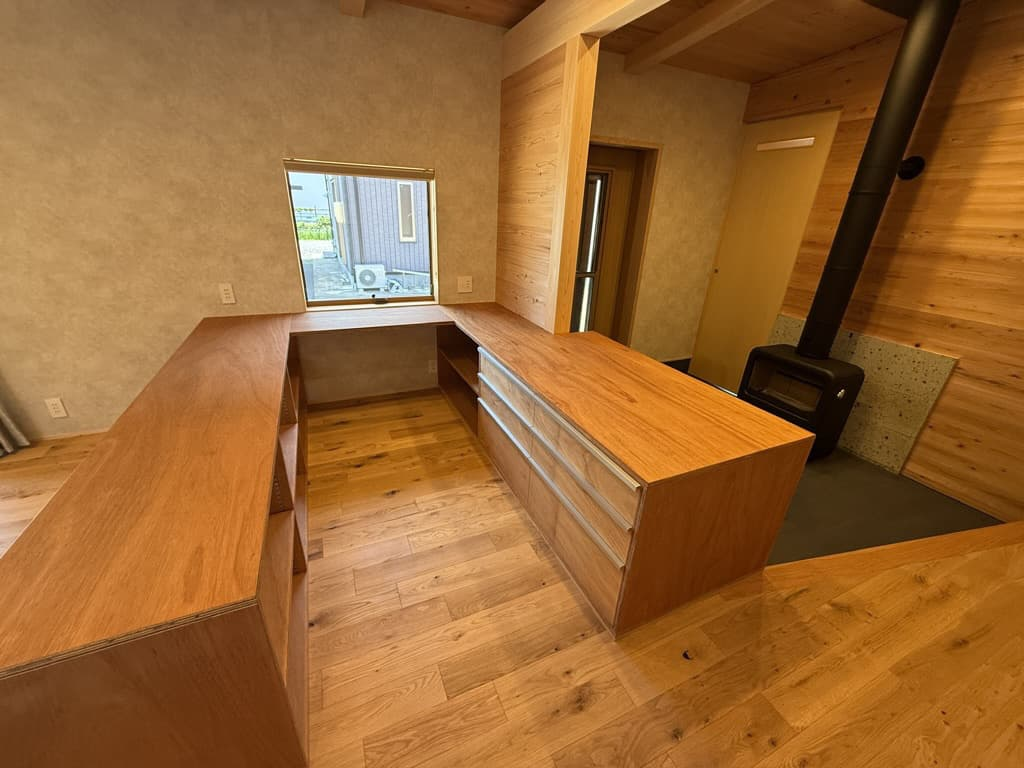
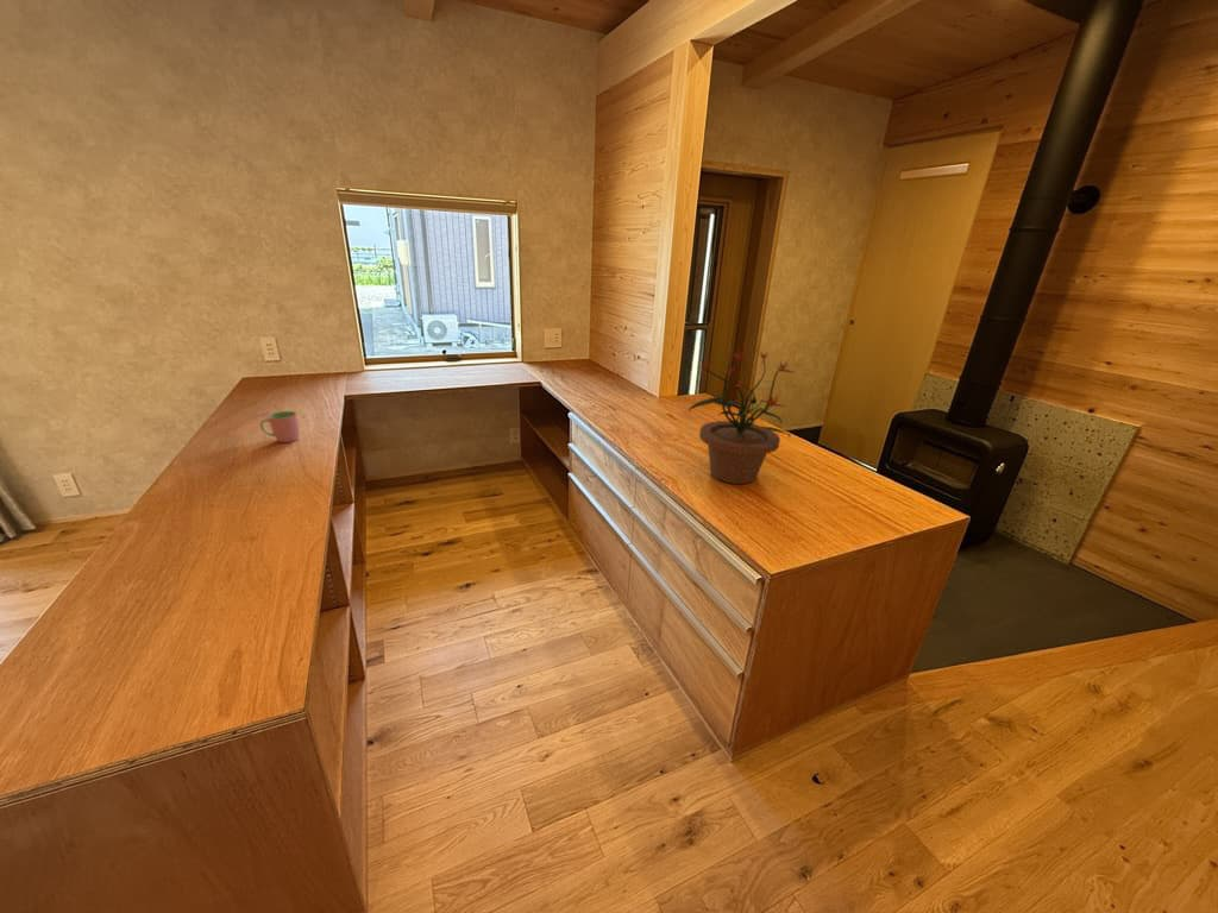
+ potted plant [686,347,797,485]
+ cup [259,410,301,443]
